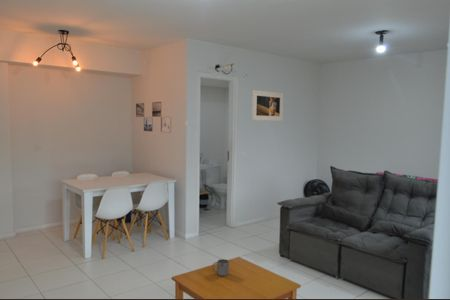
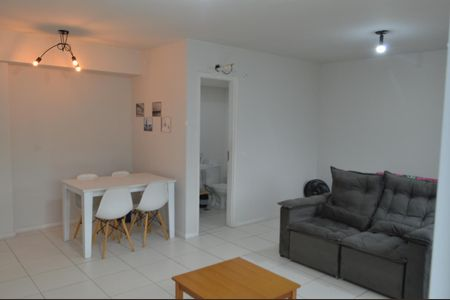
- mug [212,258,230,277]
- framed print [251,89,285,122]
